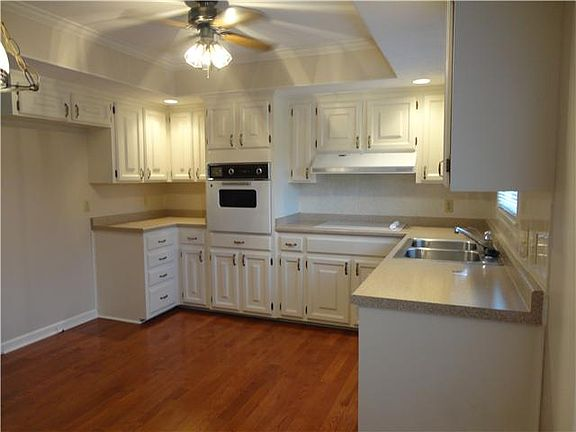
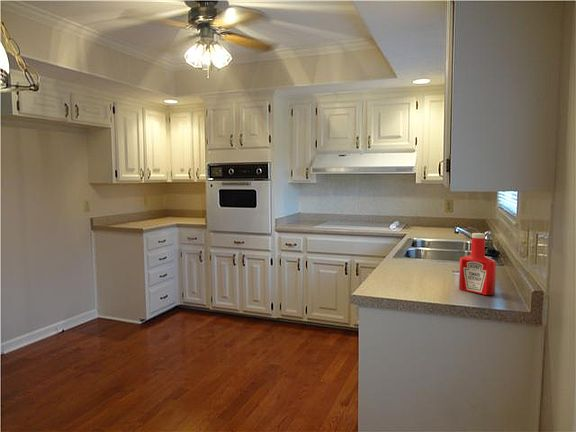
+ soap bottle [458,232,497,296]
